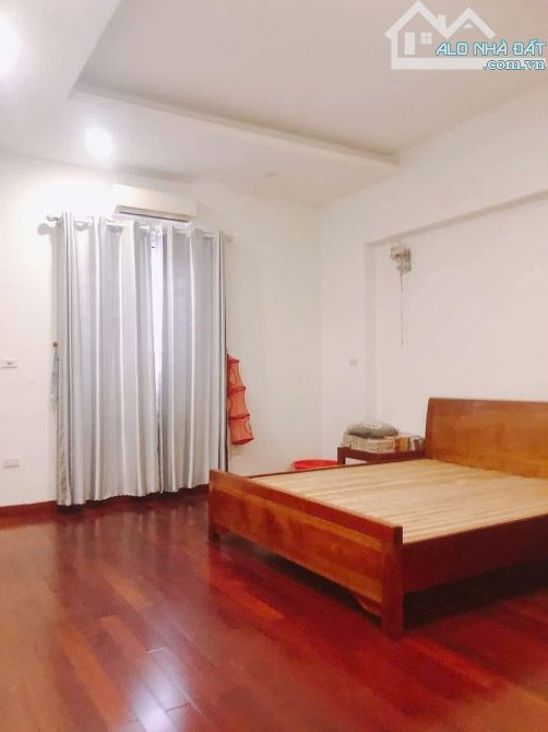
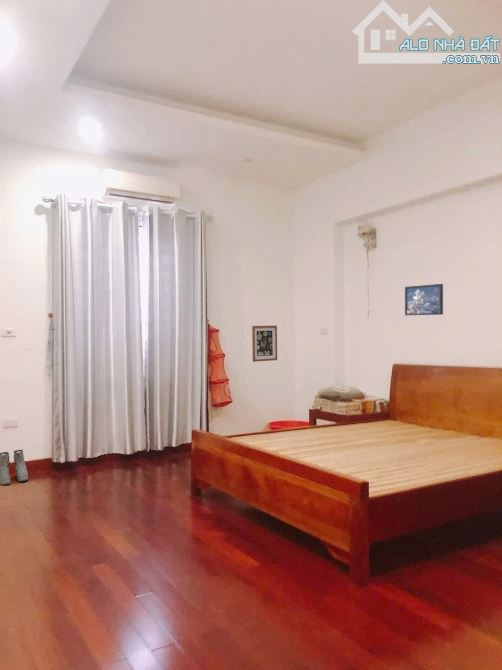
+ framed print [404,283,444,316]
+ boots [0,449,29,486]
+ wall art [251,325,278,363]
